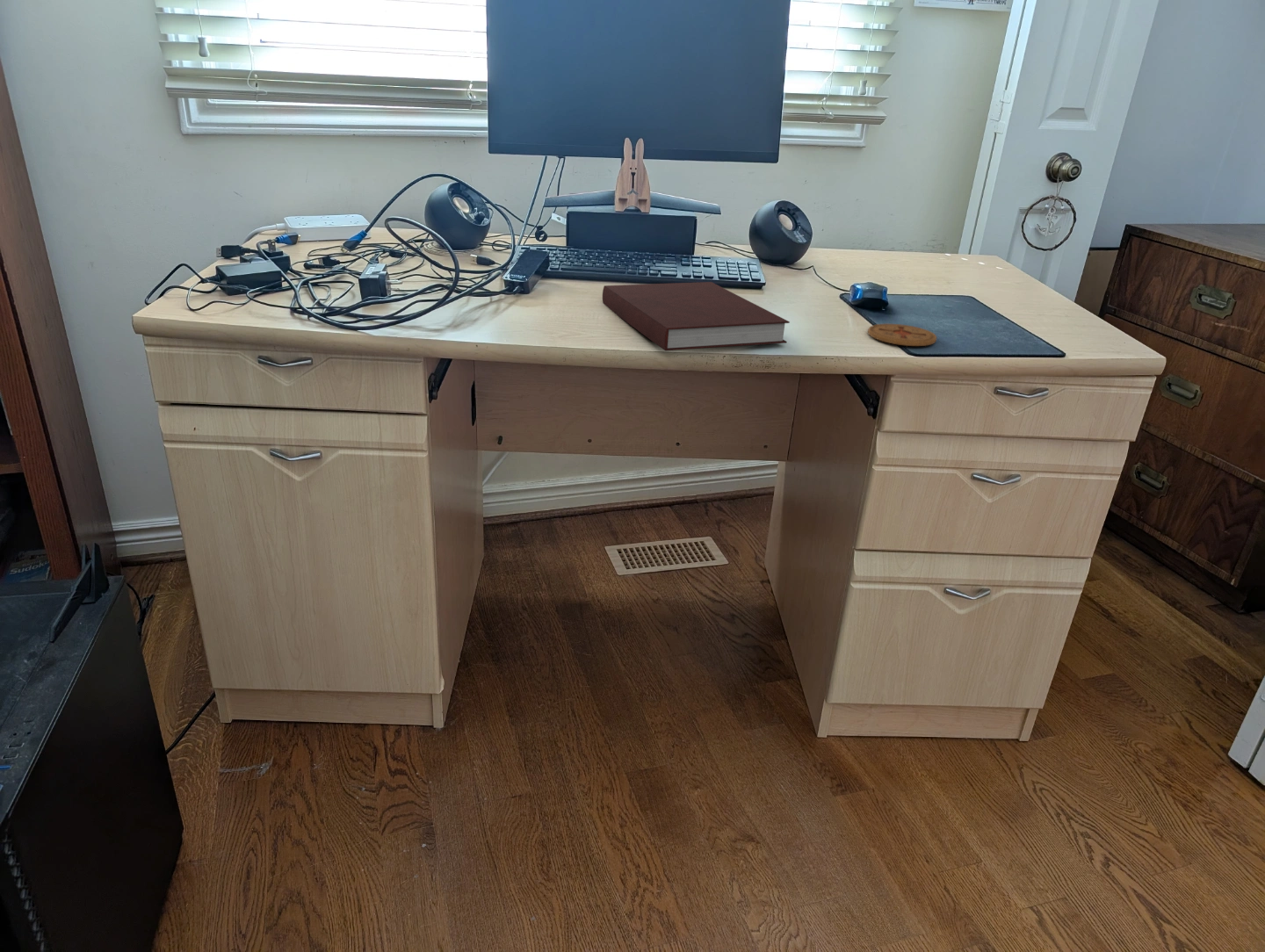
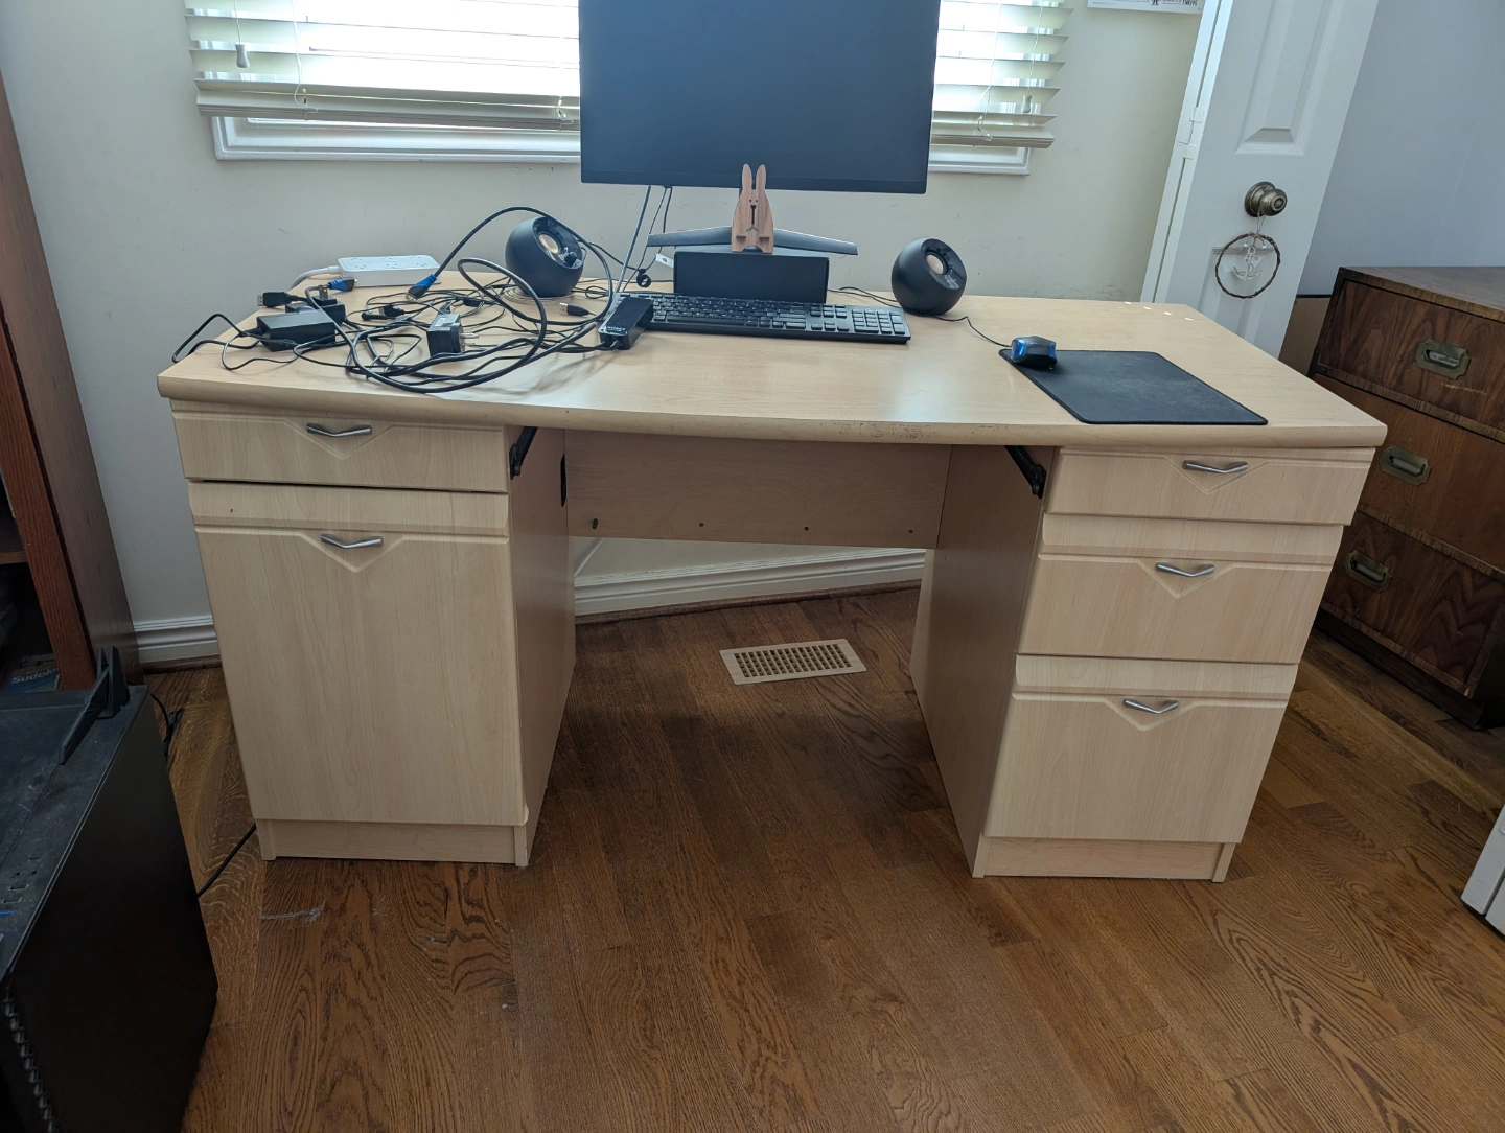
- coaster [867,323,937,347]
- notebook [602,281,791,351]
